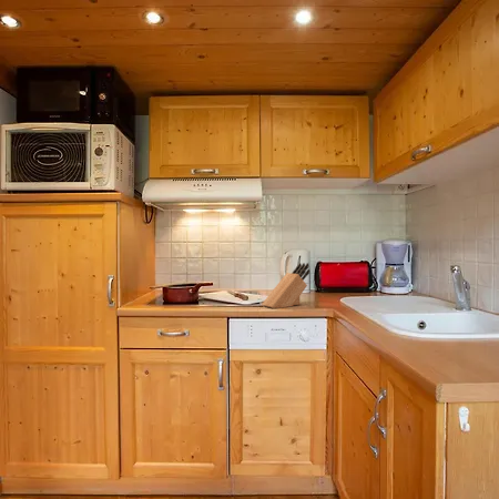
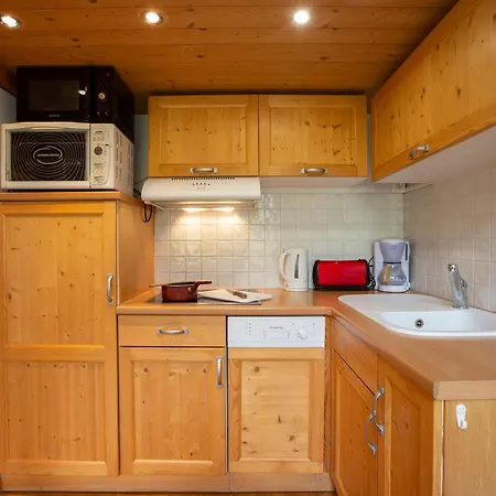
- knife block [261,262,310,309]
